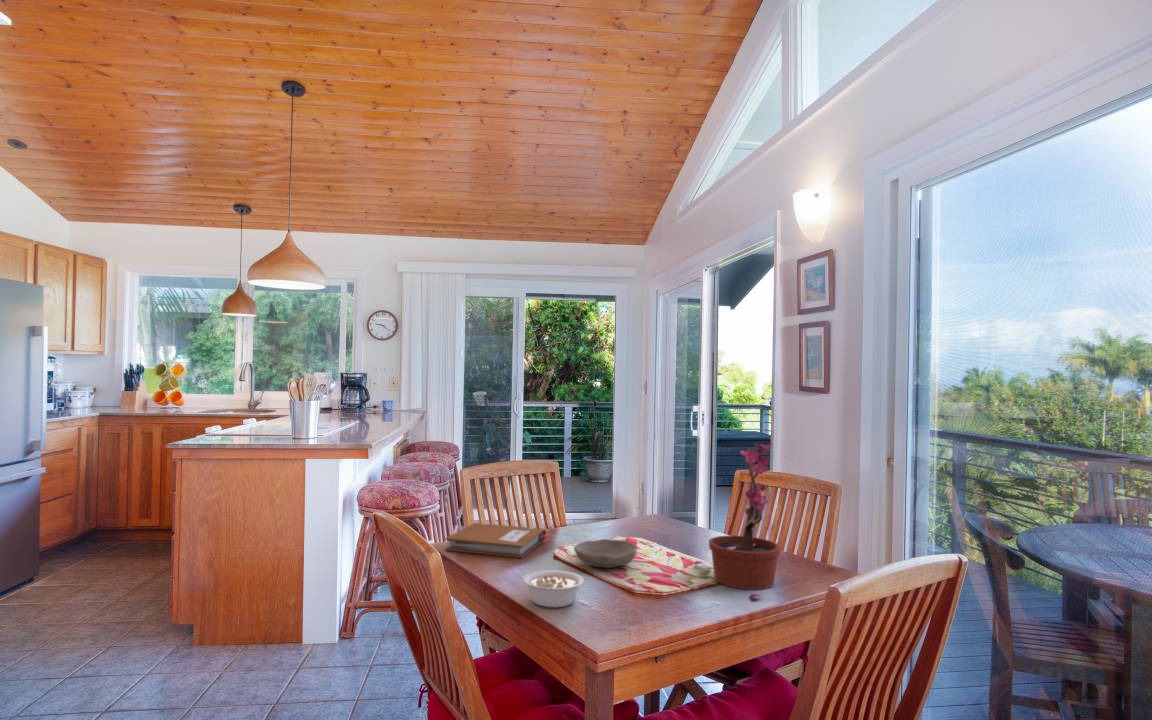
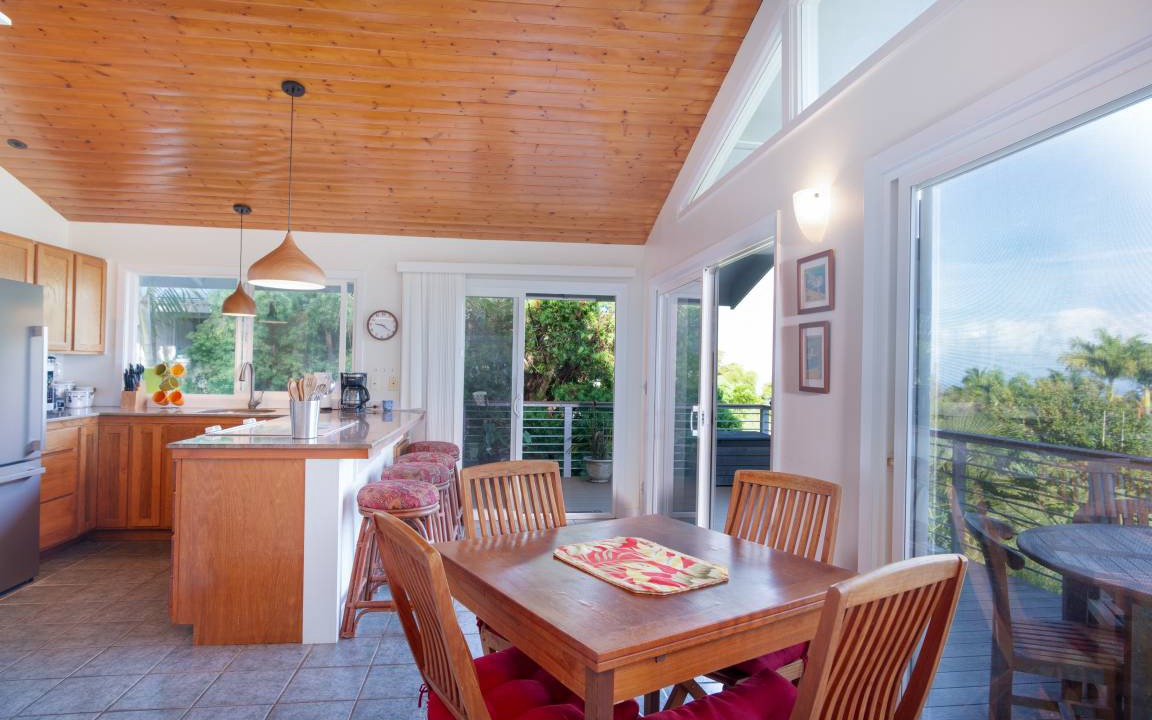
- potted plant [693,442,782,601]
- bowl [573,538,638,569]
- legume [522,569,585,608]
- notebook [444,522,548,559]
